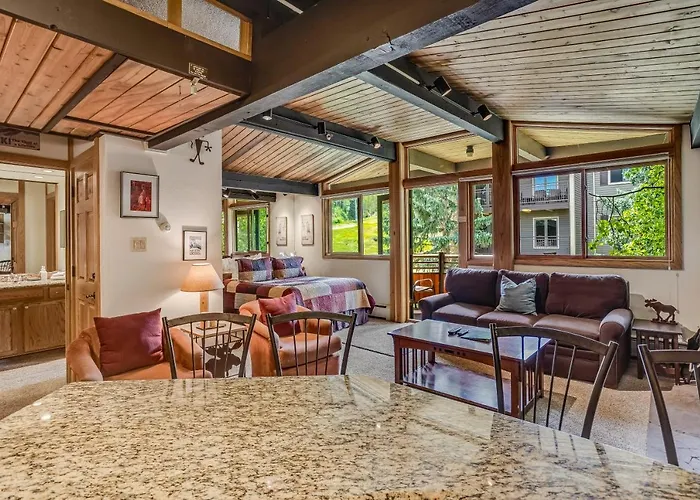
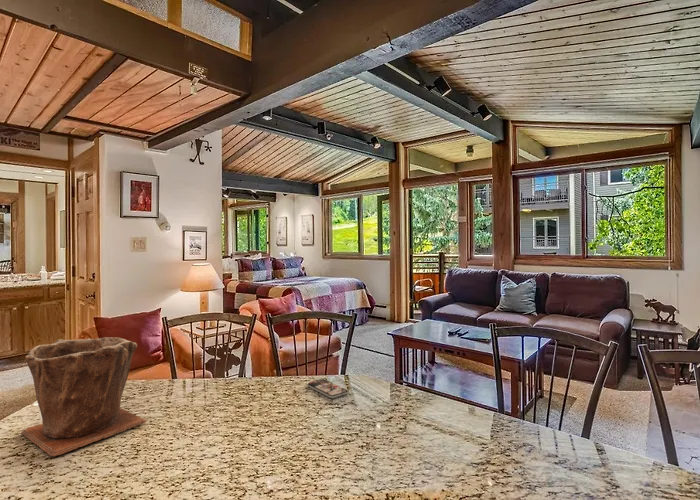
+ plant pot [20,336,148,457]
+ smartphone [306,378,350,399]
